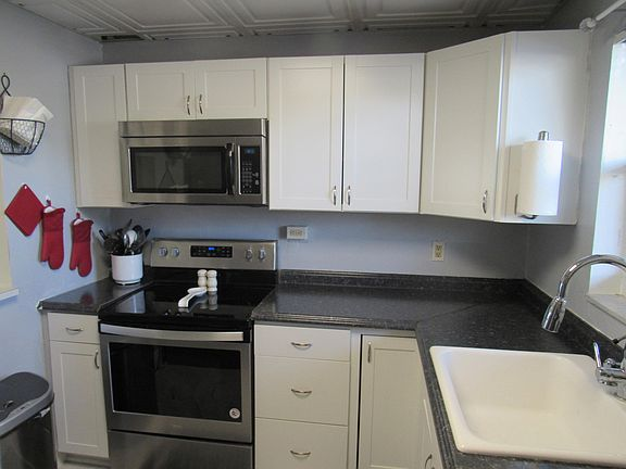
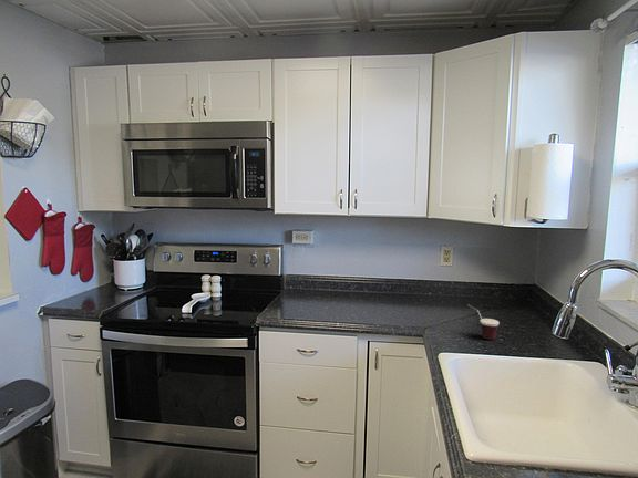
+ cup [466,303,501,341]
